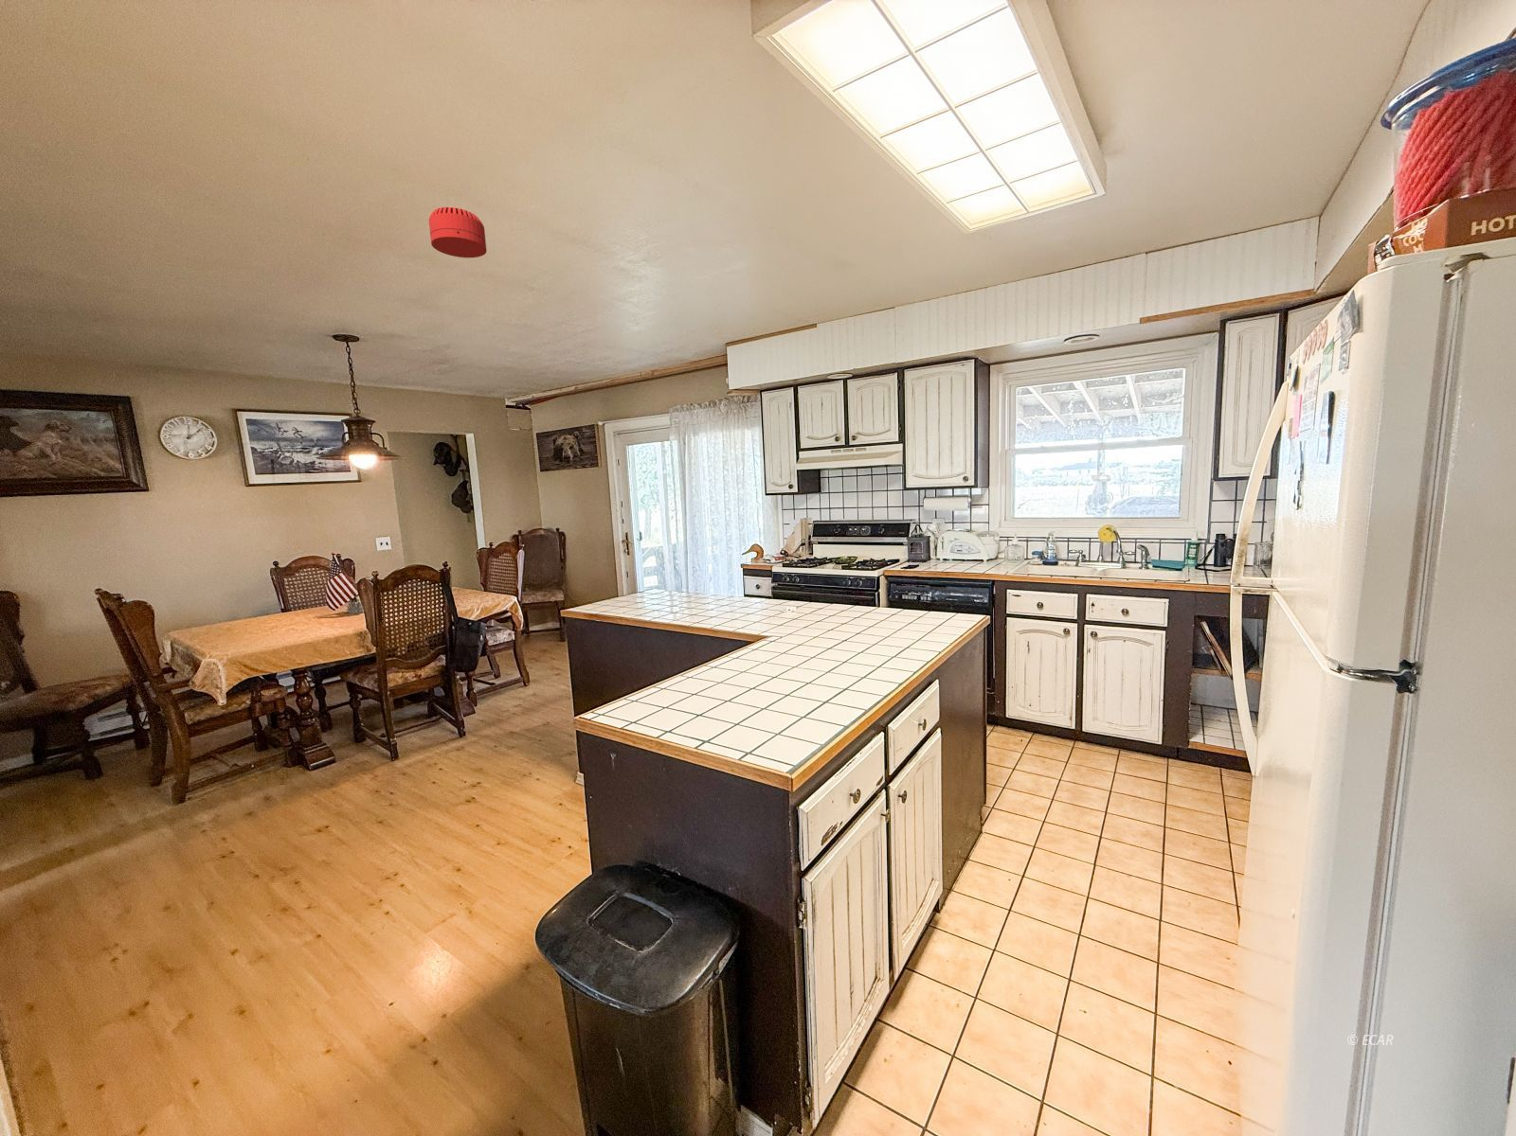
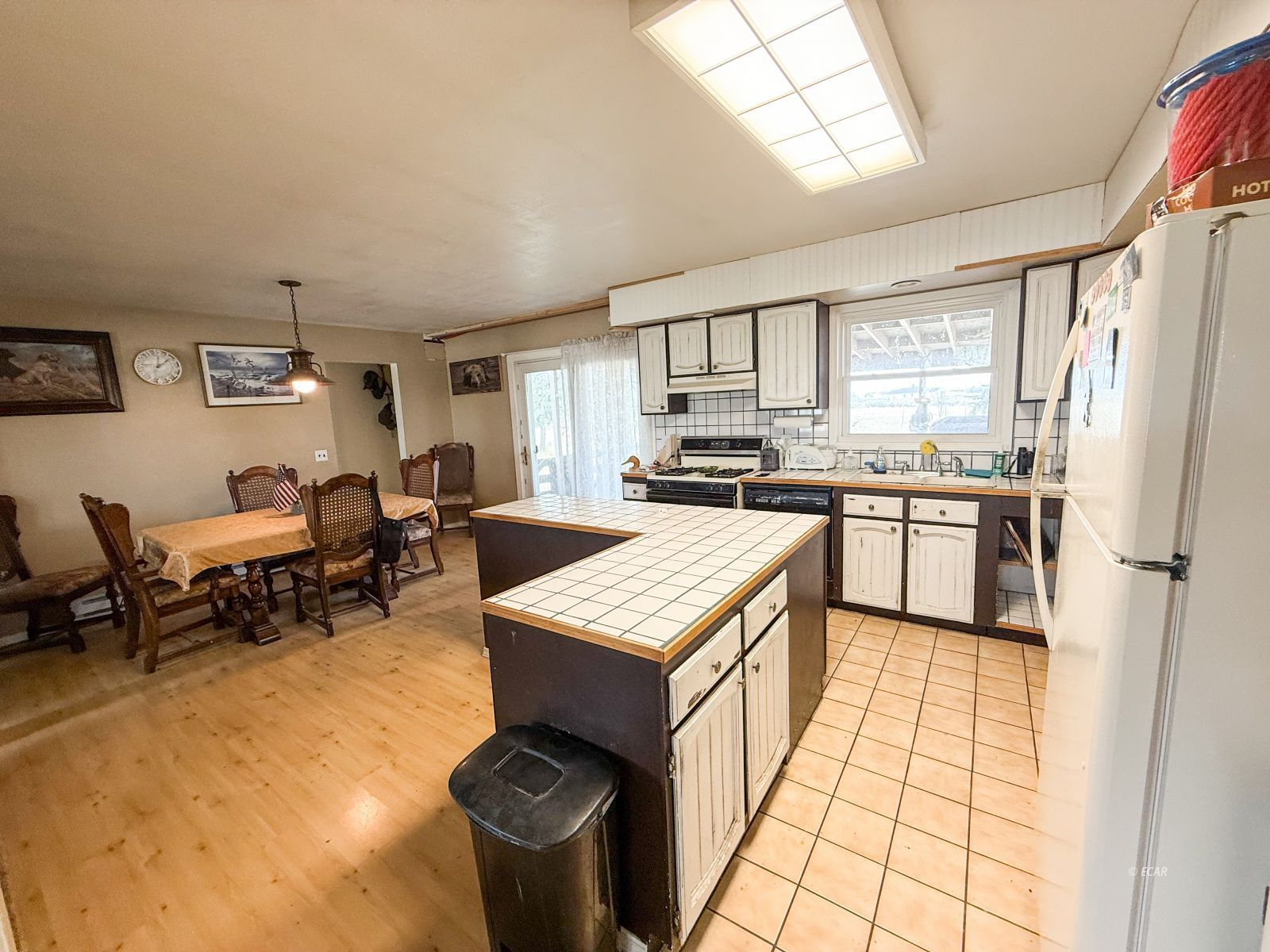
- smoke detector [429,206,488,259]
